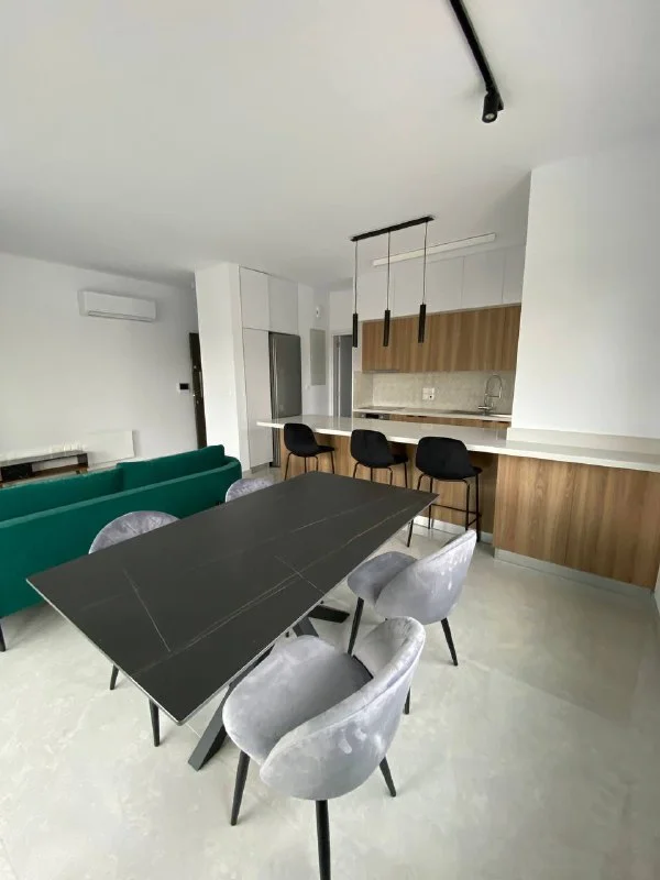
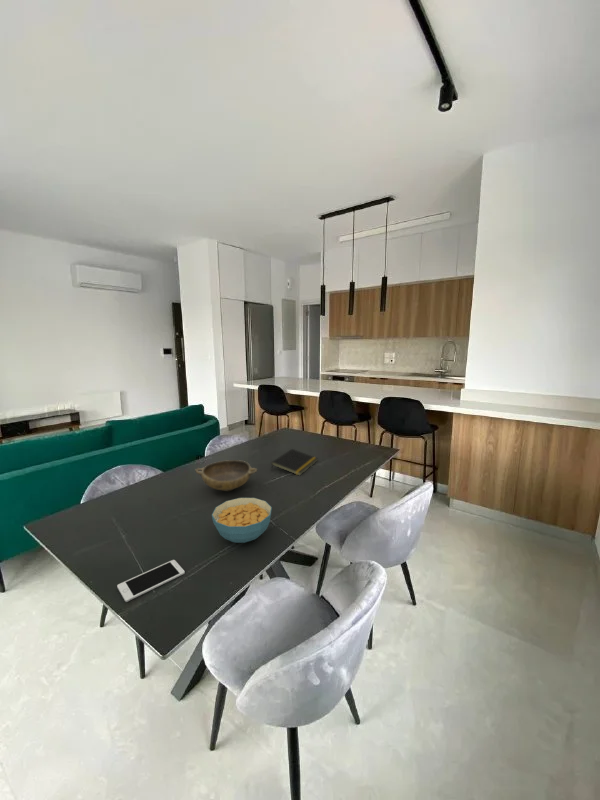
+ cereal bowl [211,497,273,544]
+ notepad [270,448,319,477]
+ cell phone [116,559,186,603]
+ bowl [194,459,259,492]
